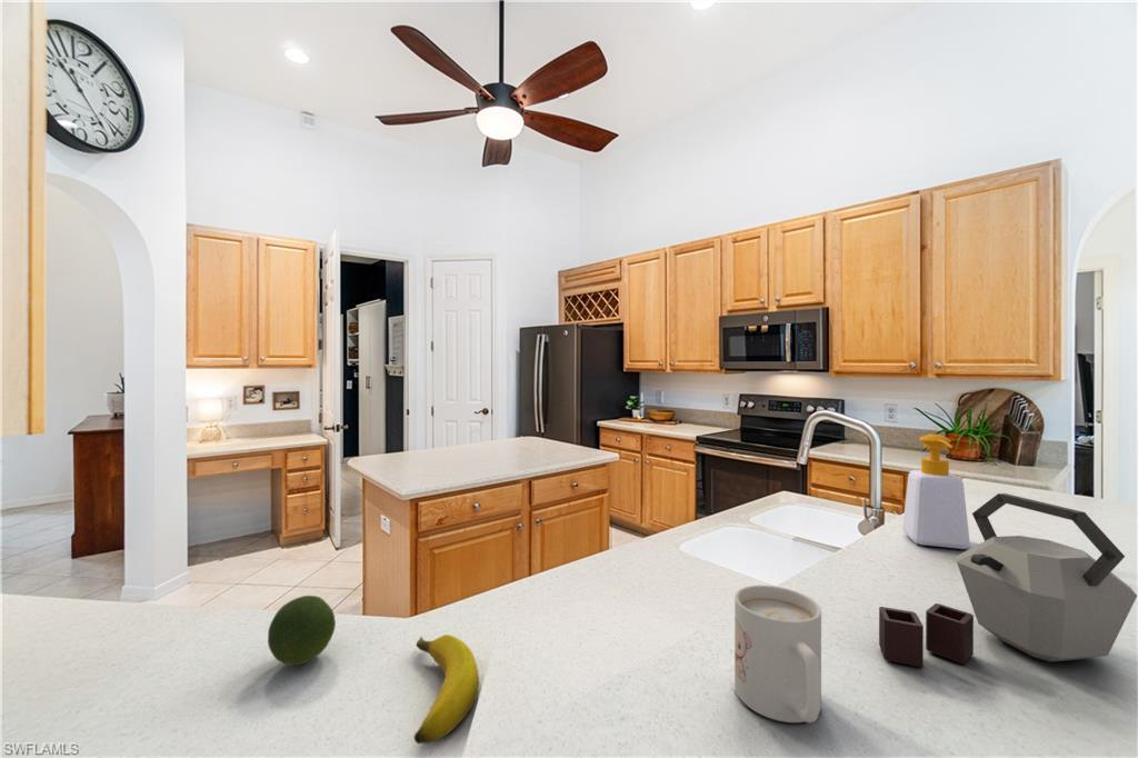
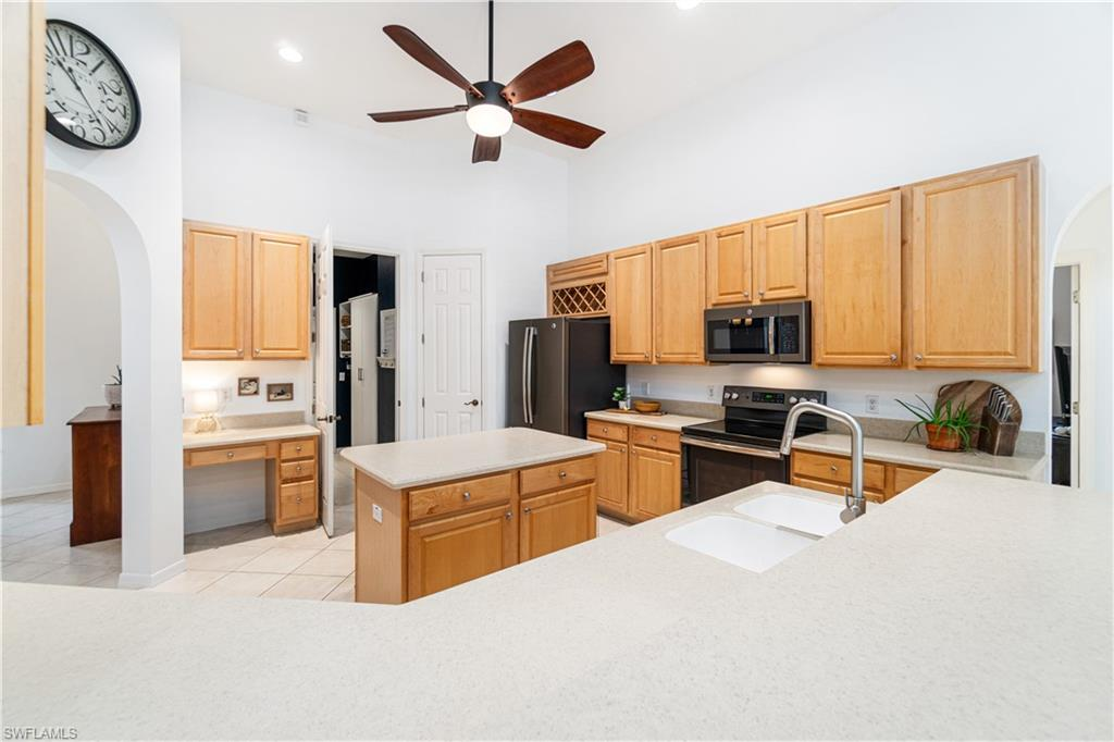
- banana [413,634,480,745]
- mug [733,585,822,724]
- fruit [267,595,337,667]
- soap bottle [901,433,971,550]
- kettle [878,492,1138,668]
